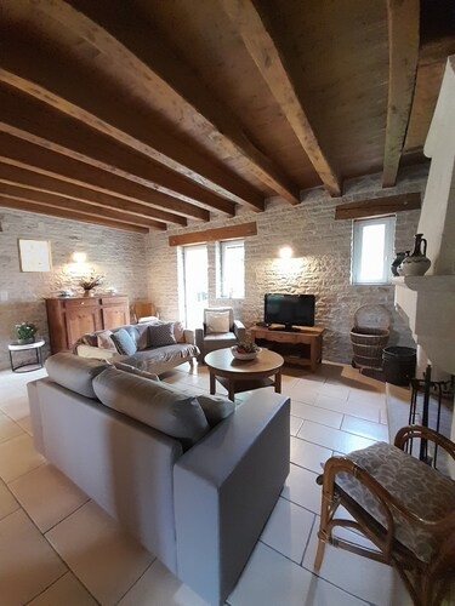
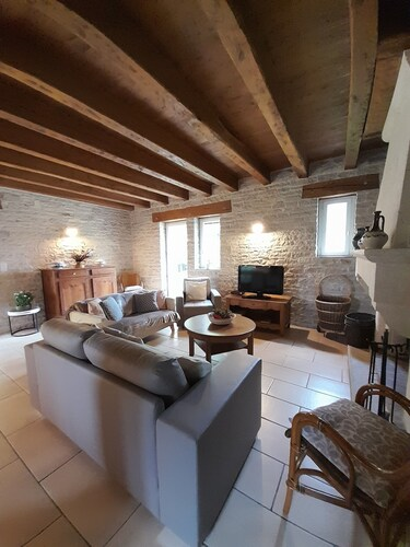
- wall art [16,236,53,274]
